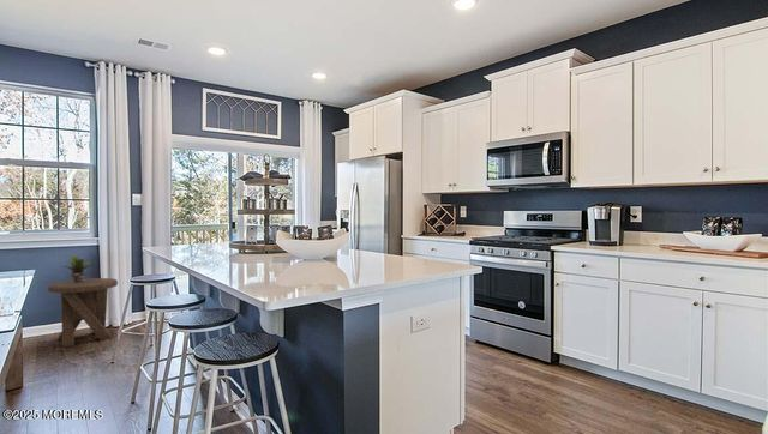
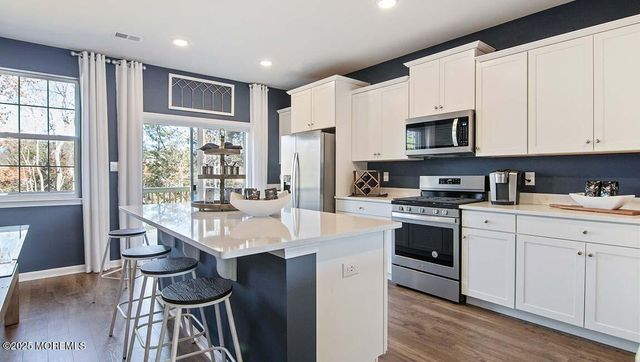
- music stool [47,277,119,349]
- potted plant [62,255,96,282]
